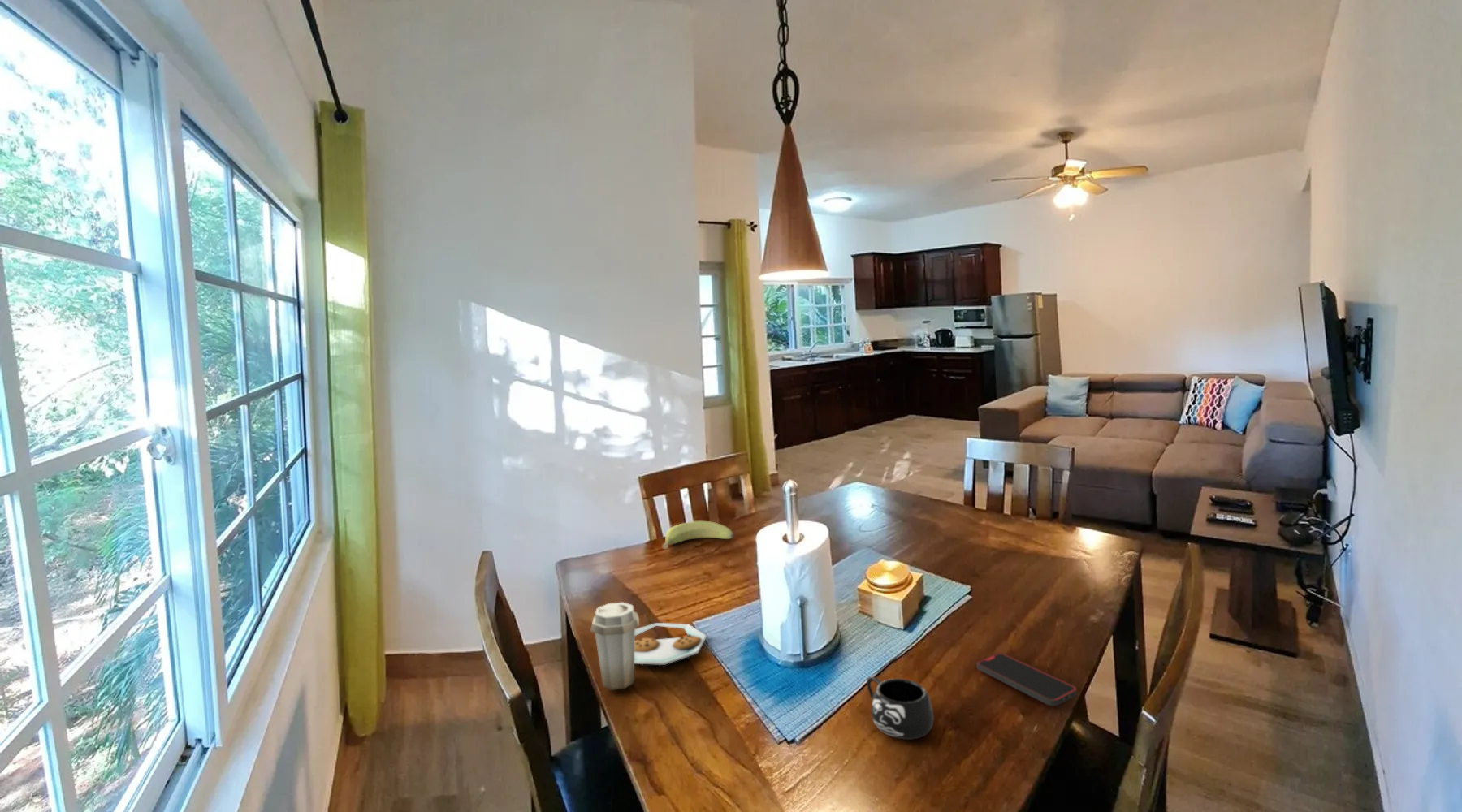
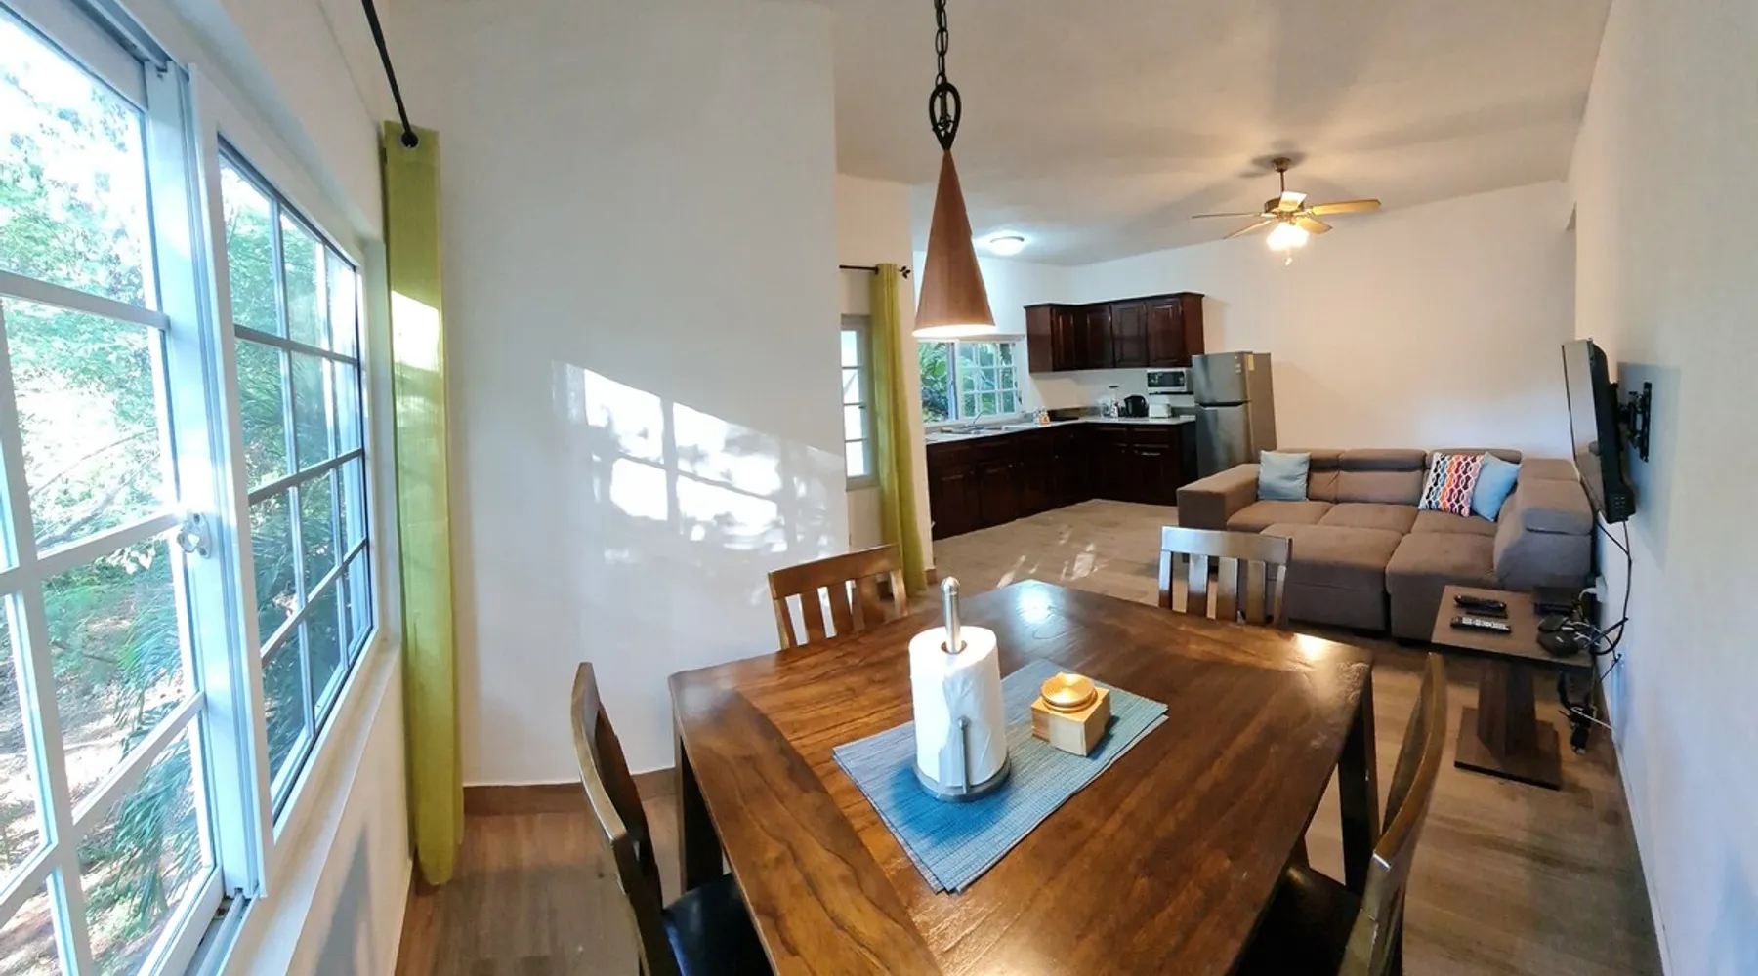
- smartphone [976,652,1078,707]
- banana [661,520,734,550]
- plate [590,602,707,691]
- mug [866,676,935,741]
